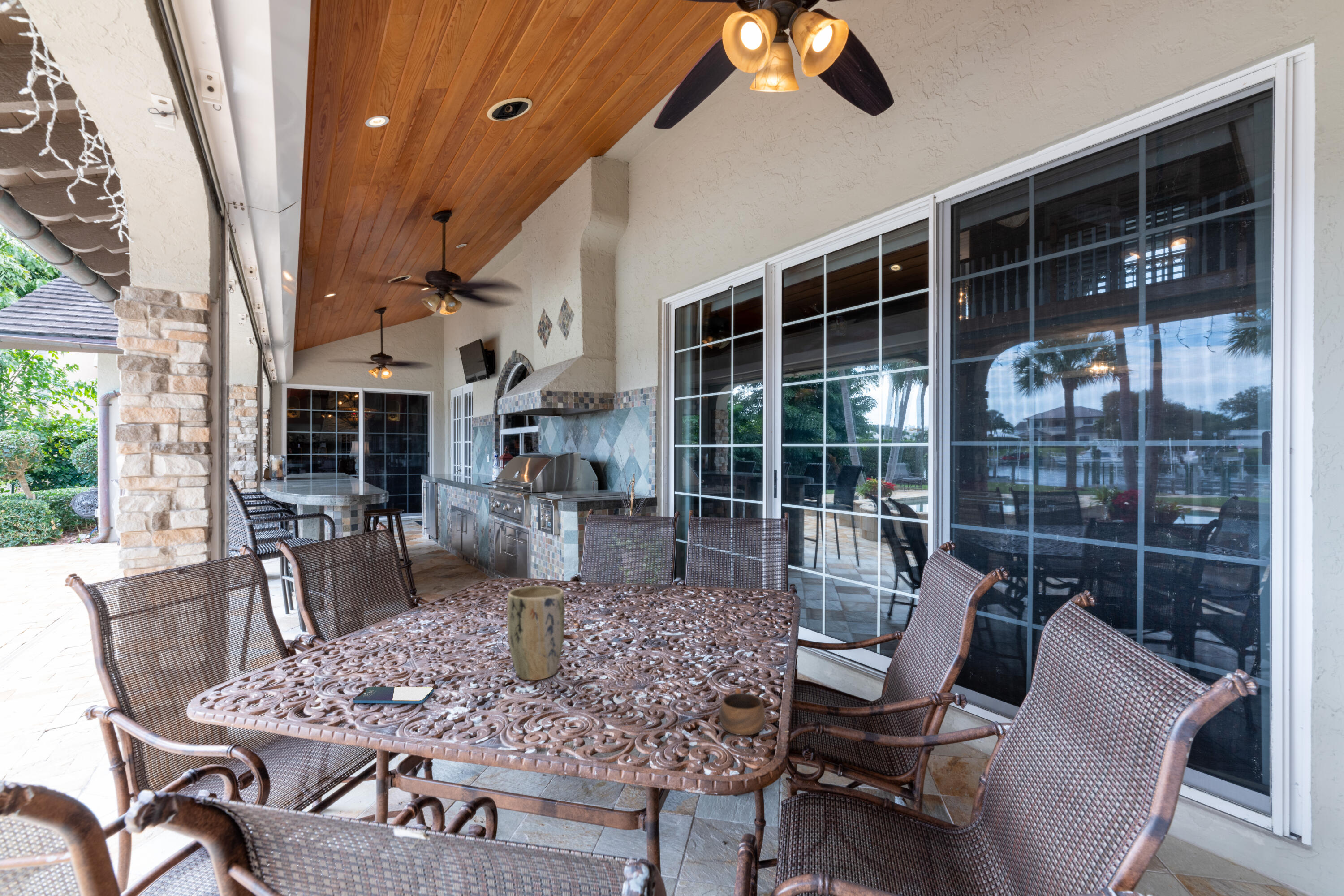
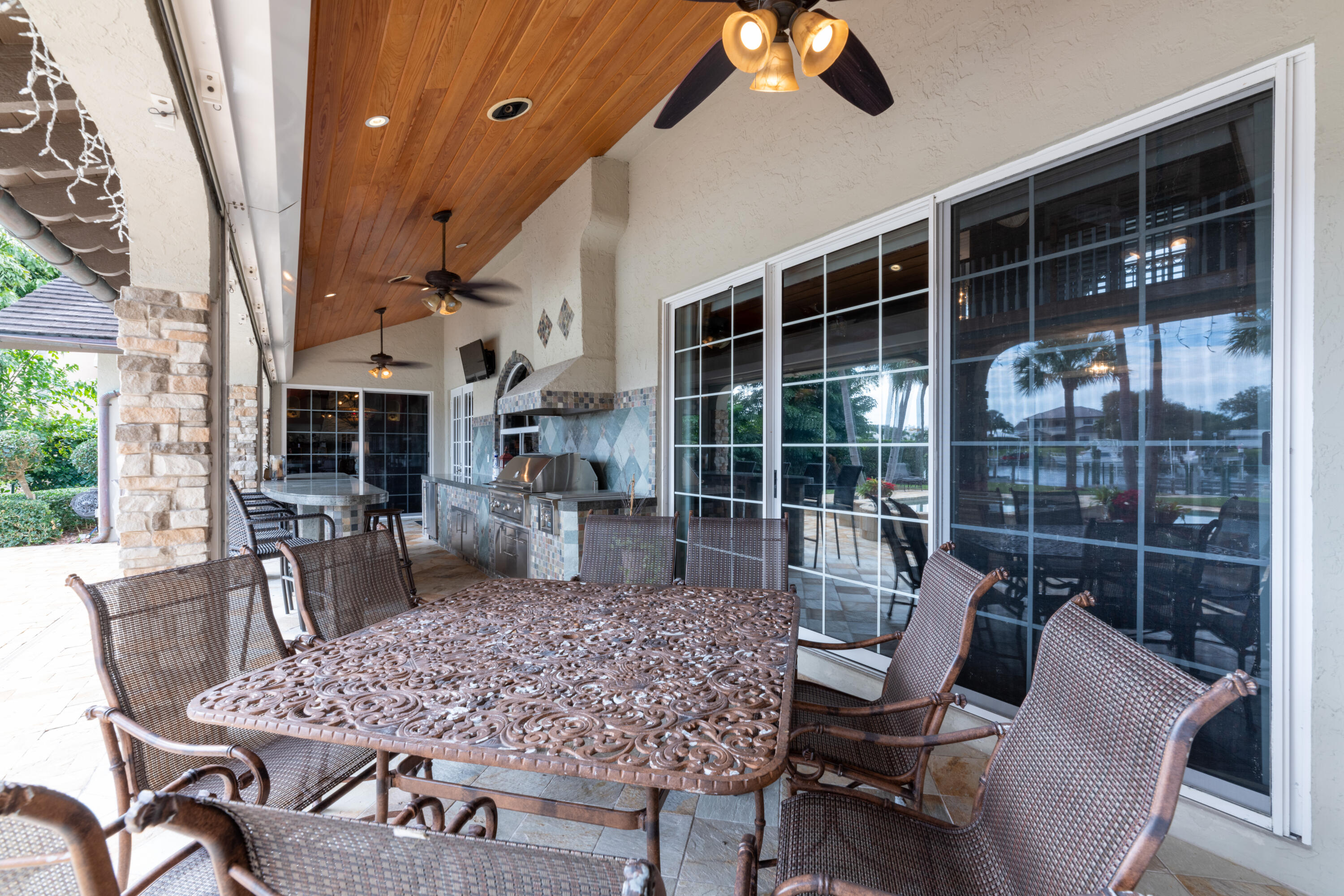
- cup [719,688,766,736]
- smartphone [353,686,435,704]
- plant pot [506,585,565,681]
